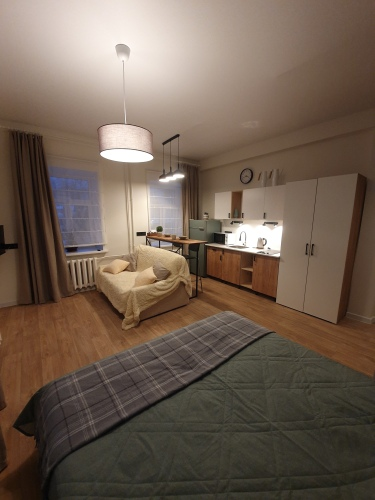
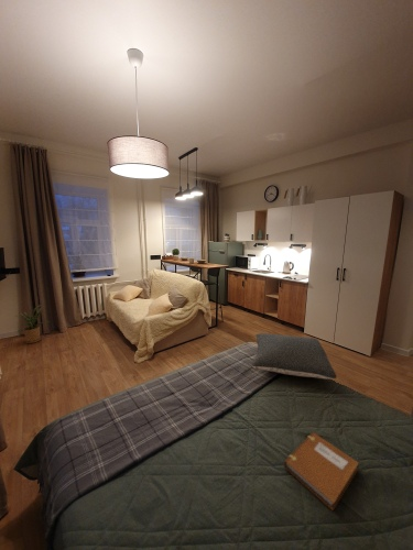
+ house plant [15,304,52,344]
+ pillow [251,332,337,381]
+ notebook [283,431,360,512]
